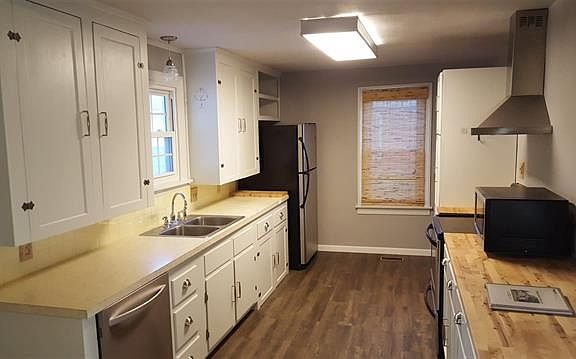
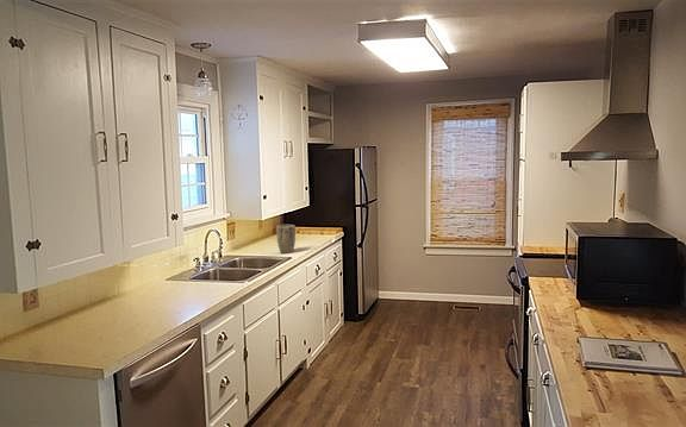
+ plant pot [275,224,297,255]
